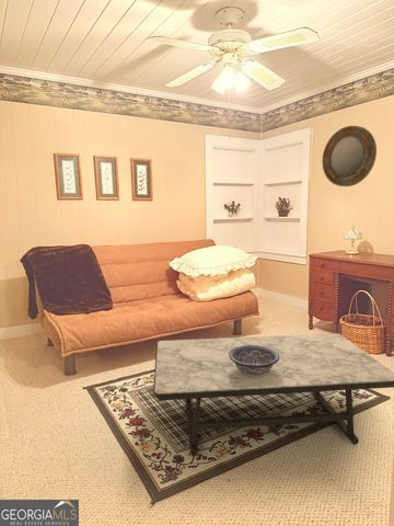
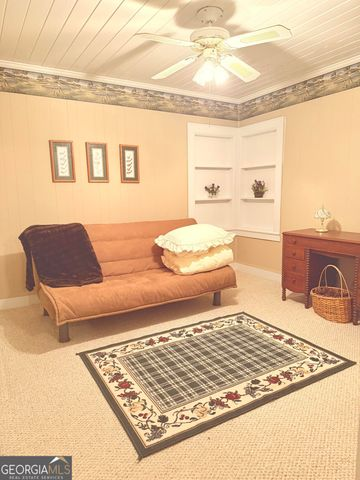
- coffee table [152,332,394,457]
- decorative bowl [229,345,279,378]
- home mirror [321,125,378,187]
